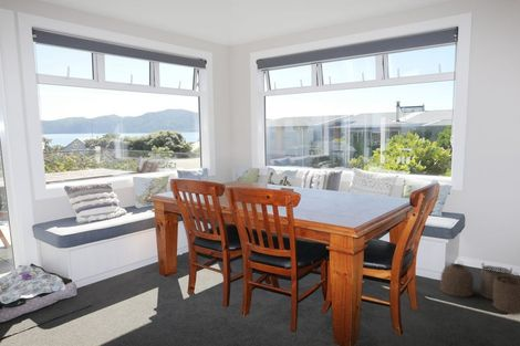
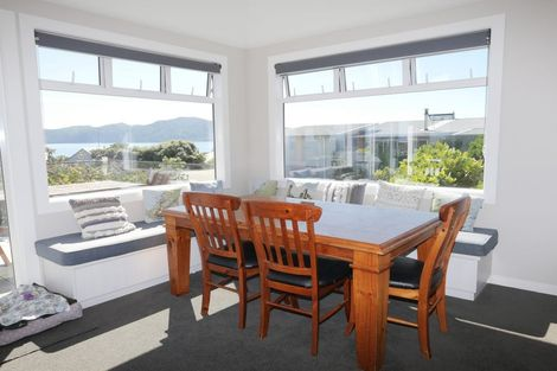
- woven basket [438,261,520,315]
